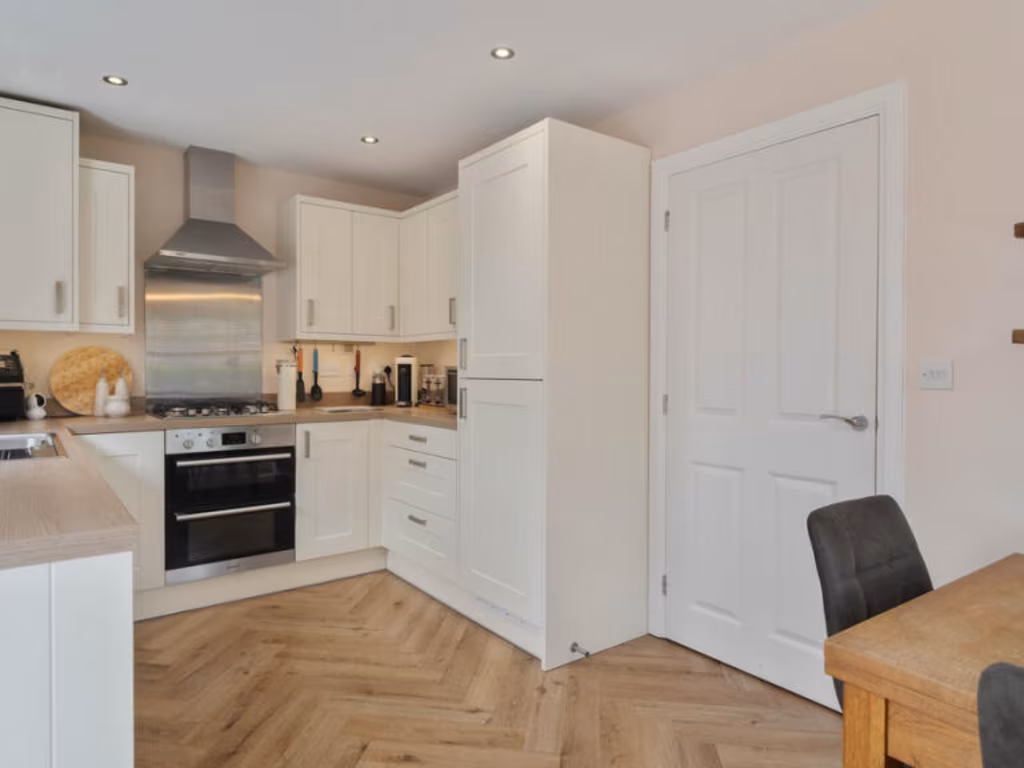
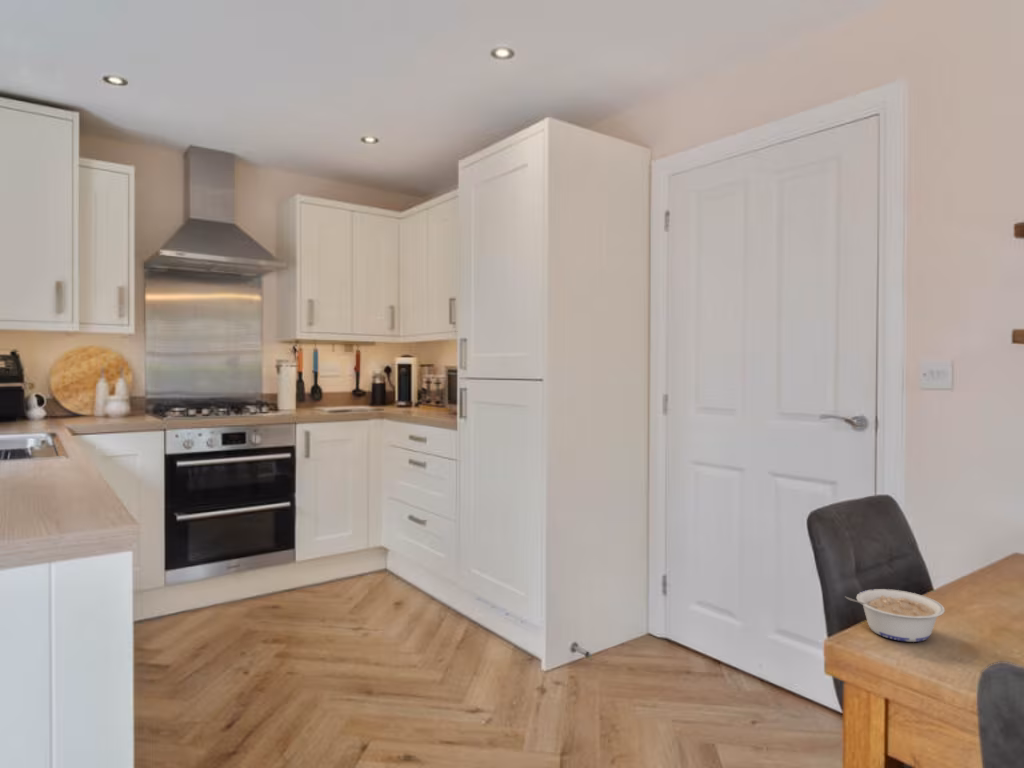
+ legume [843,588,946,643]
